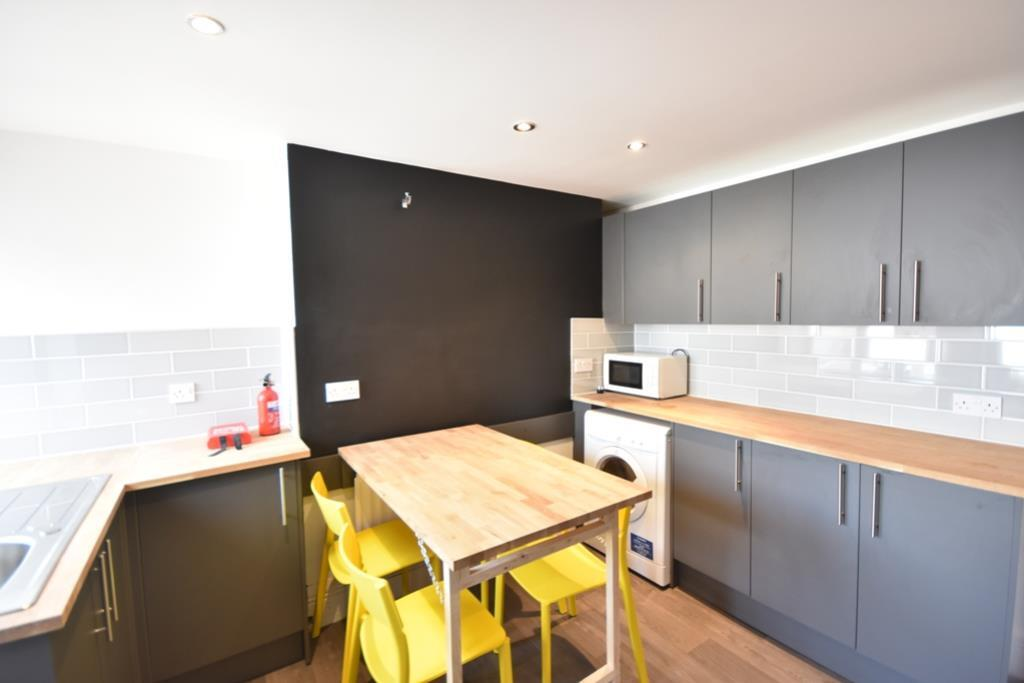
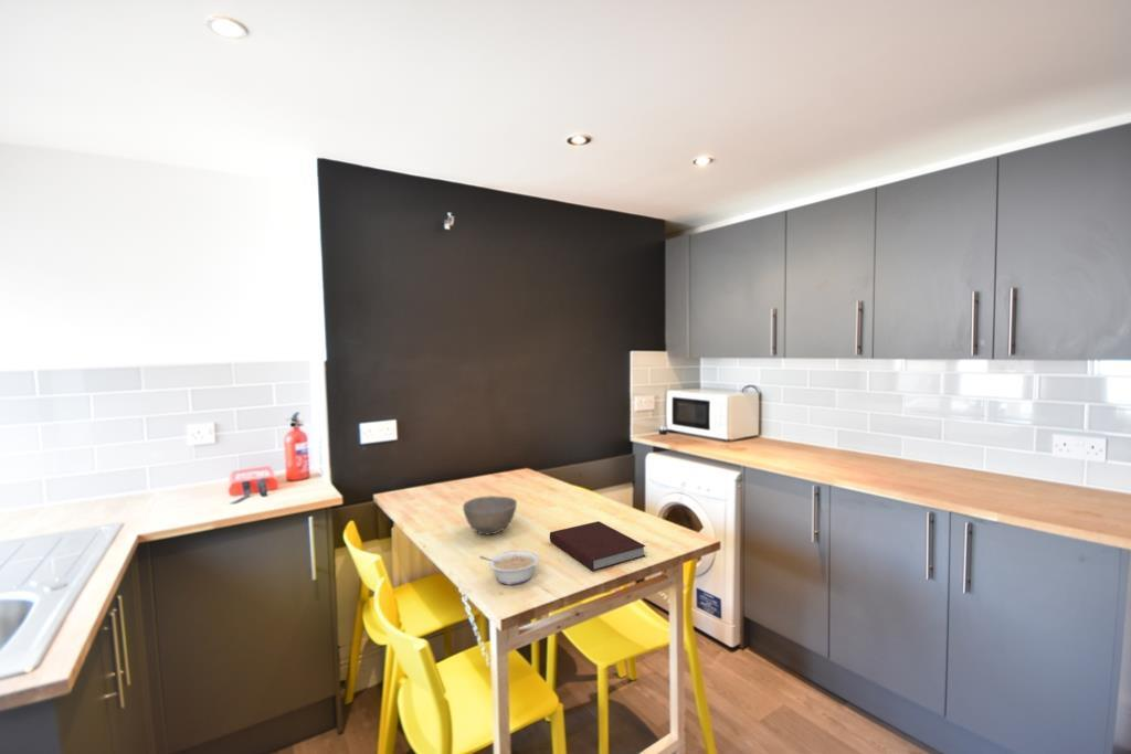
+ bowl [462,495,518,535]
+ notebook [549,520,647,572]
+ legume [478,550,540,586]
